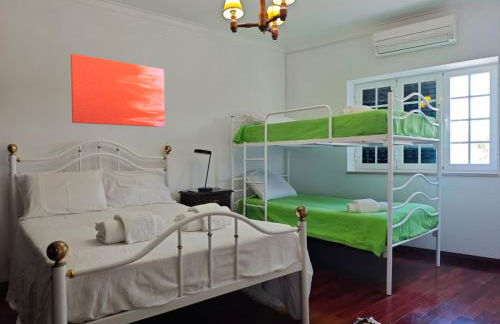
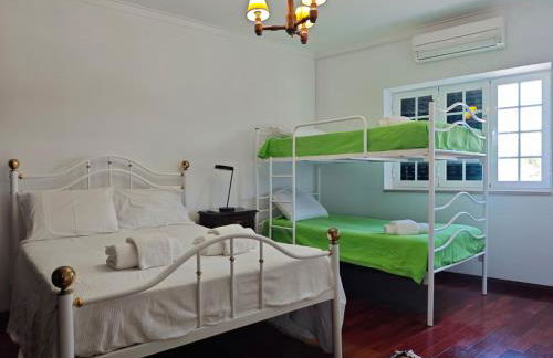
- wall art [70,53,166,128]
